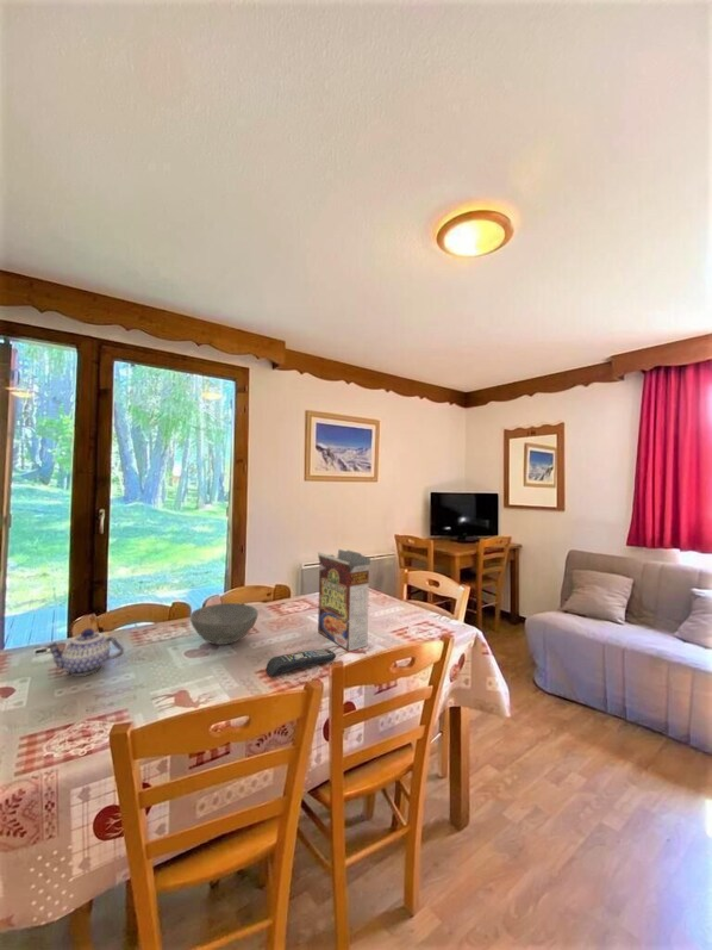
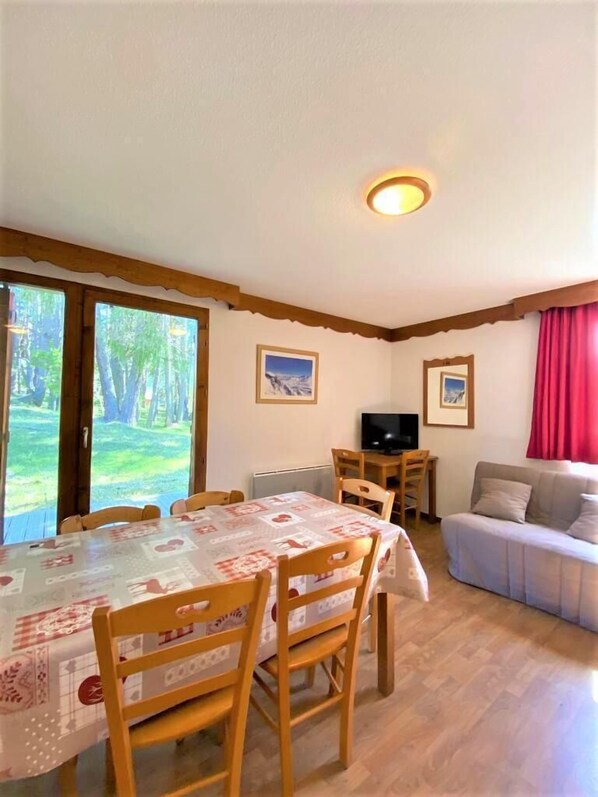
- teapot [44,627,125,677]
- cereal box [317,548,371,652]
- remote control [264,648,337,678]
- bowl [189,602,260,646]
